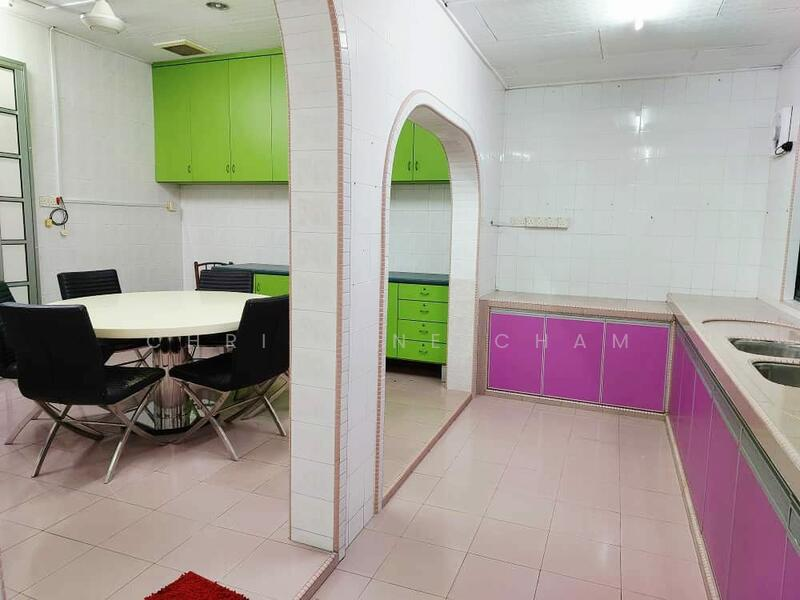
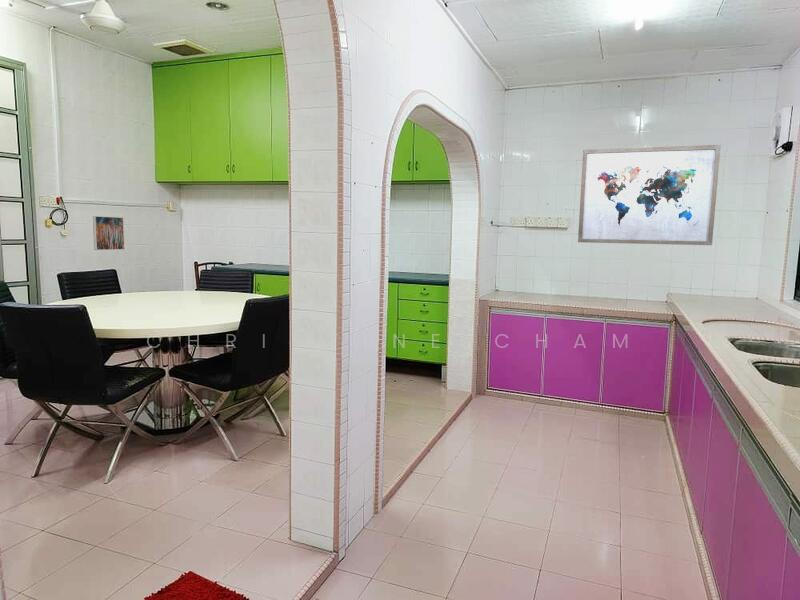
+ wall art [577,144,722,246]
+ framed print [92,215,125,251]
